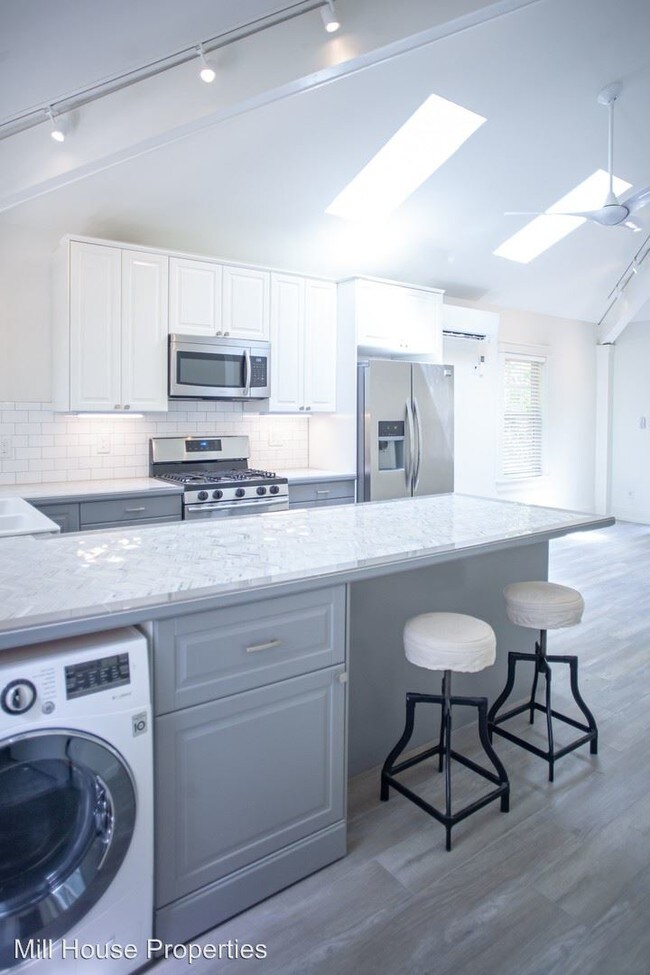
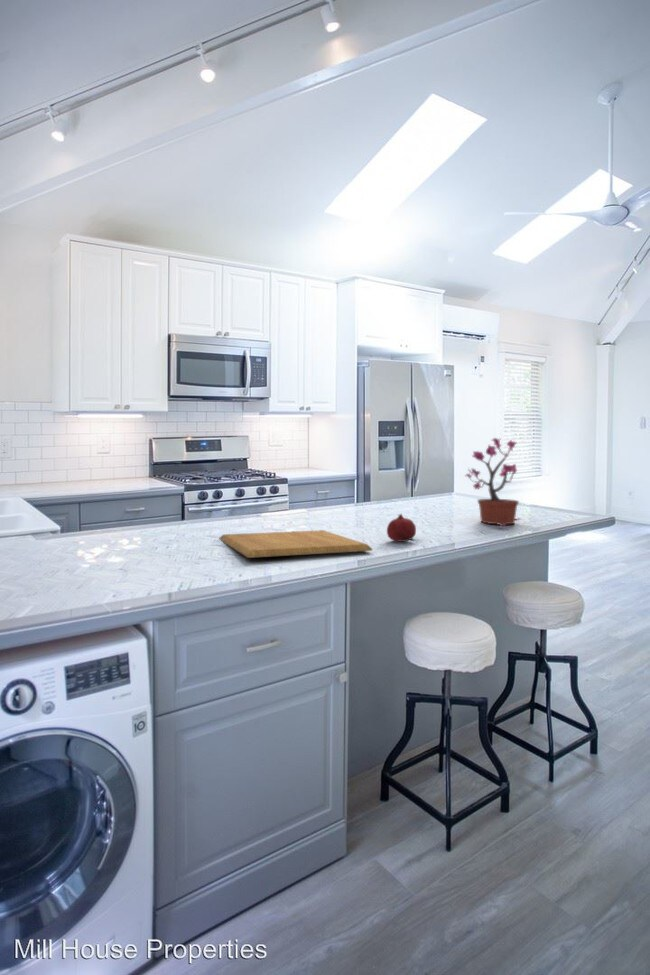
+ chopping board [219,529,373,559]
+ fruit [386,513,417,543]
+ potted plant [463,437,522,527]
